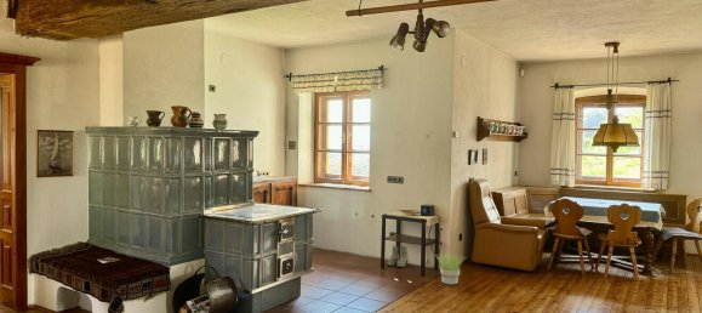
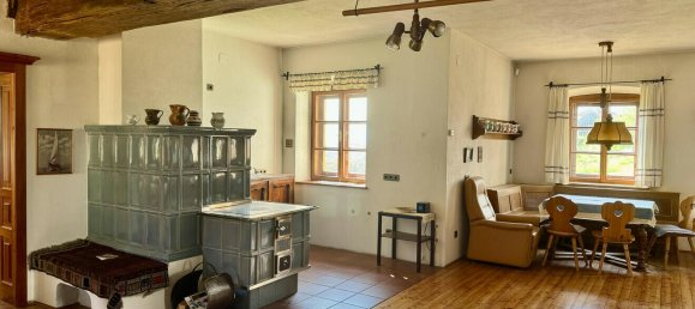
- boots [387,245,410,268]
- potted plant [435,252,466,286]
